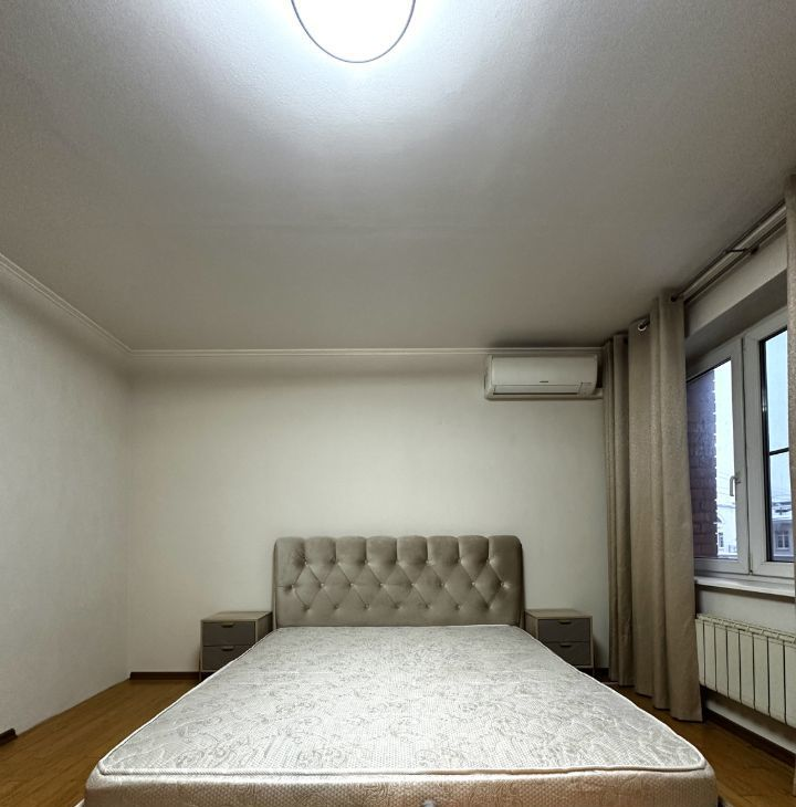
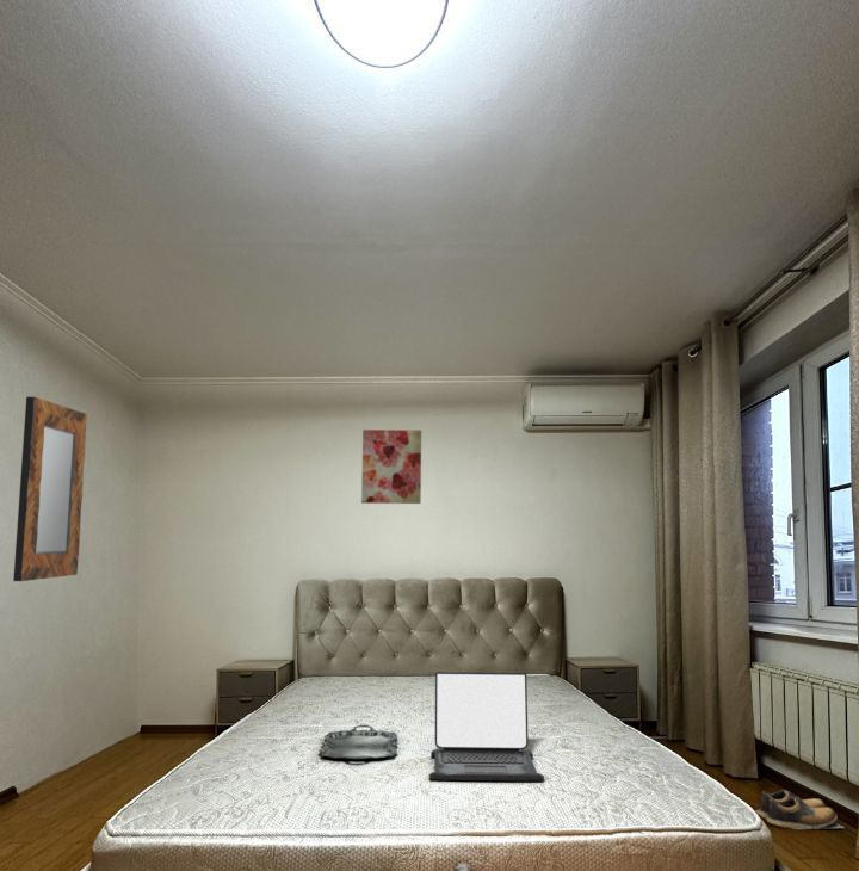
+ wall art [360,428,422,505]
+ serving tray [317,724,400,760]
+ home mirror [12,396,88,582]
+ shoes [754,789,845,830]
+ laptop [427,671,545,782]
